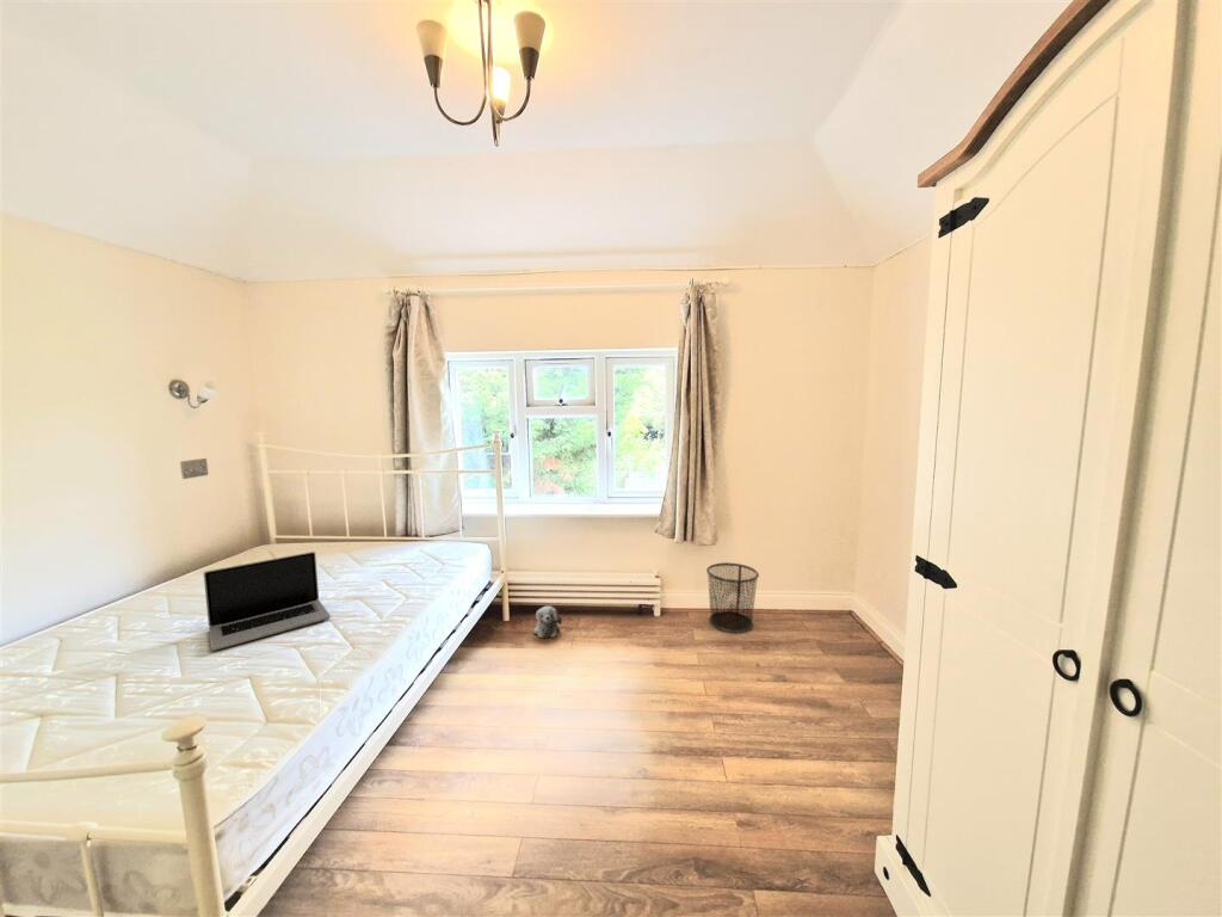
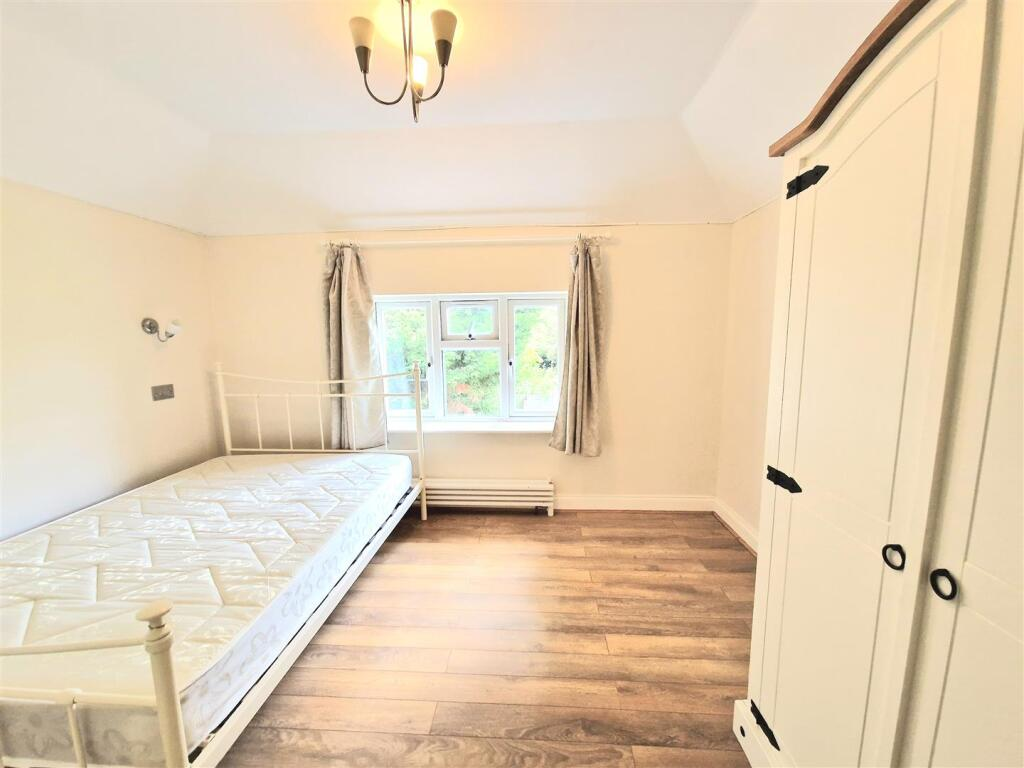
- laptop [203,550,332,652]
- waste bin [705,561,760,634]
- plush toy [532,605,563,639]
